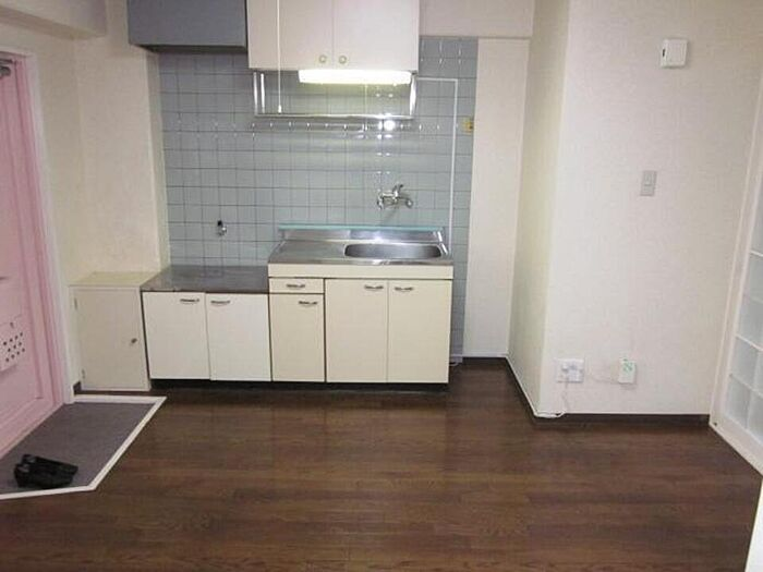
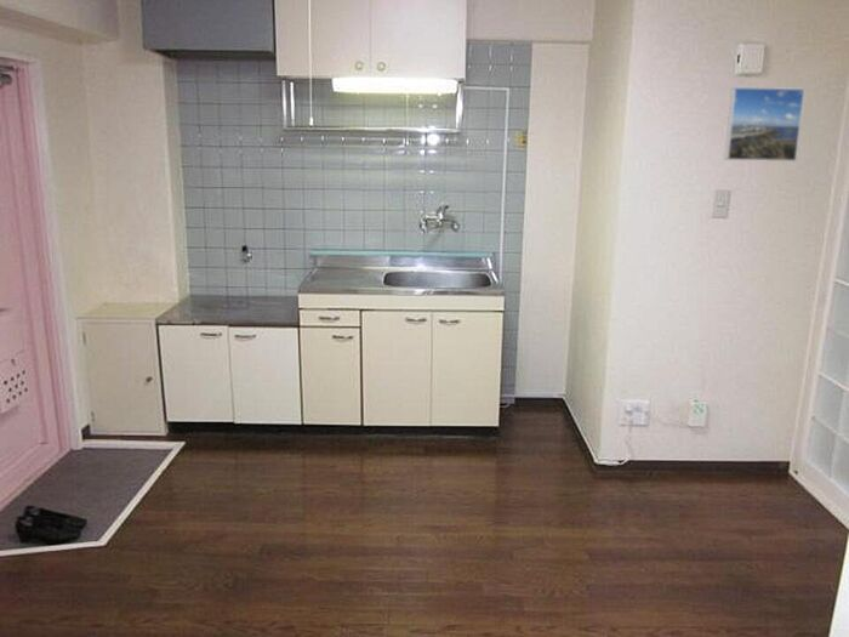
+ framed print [723,86,807,163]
